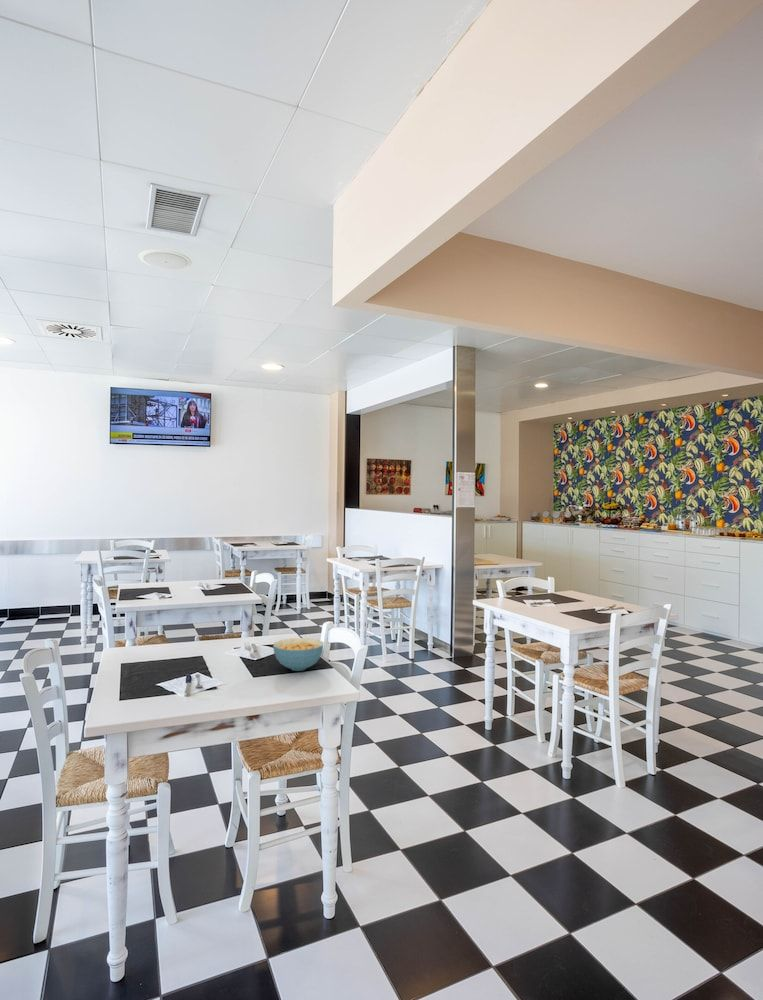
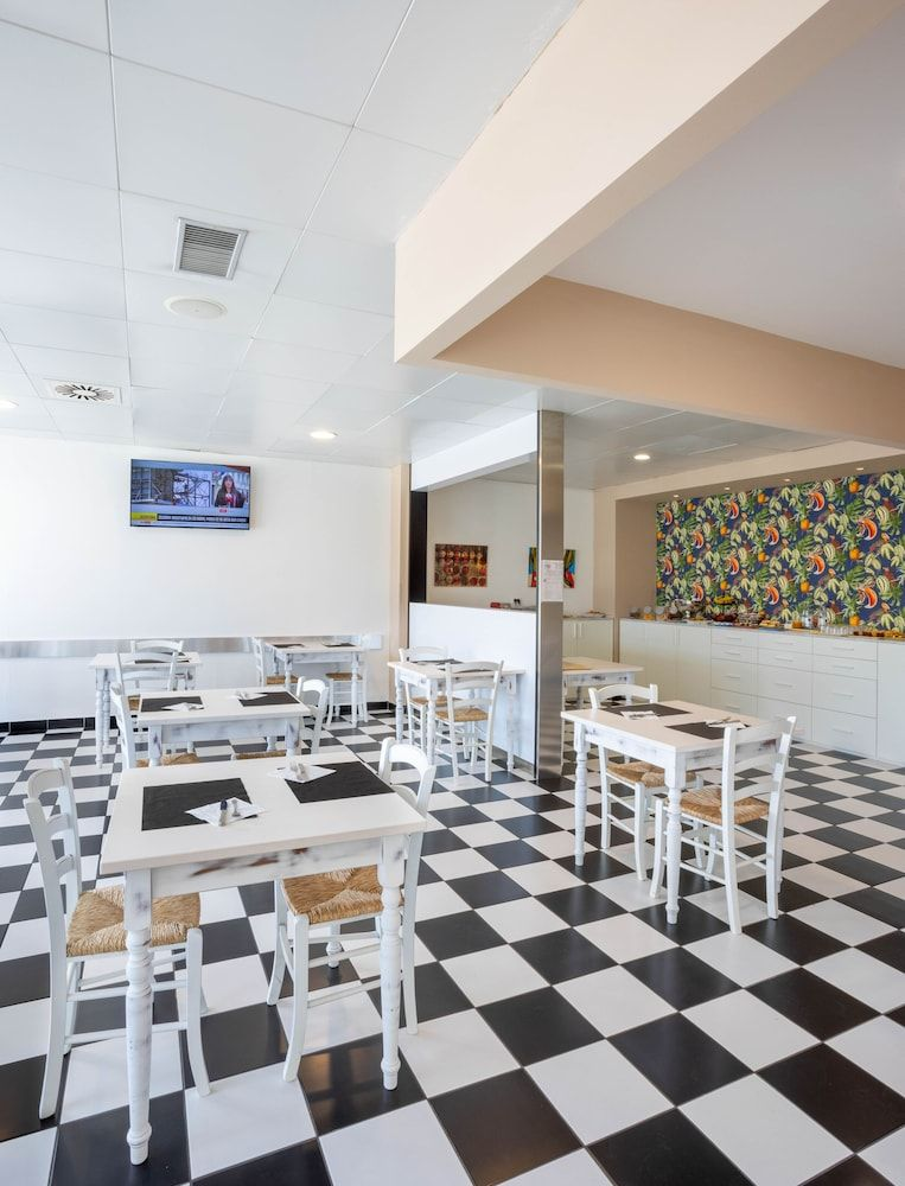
- cereal bowl [272,637,324,672]
